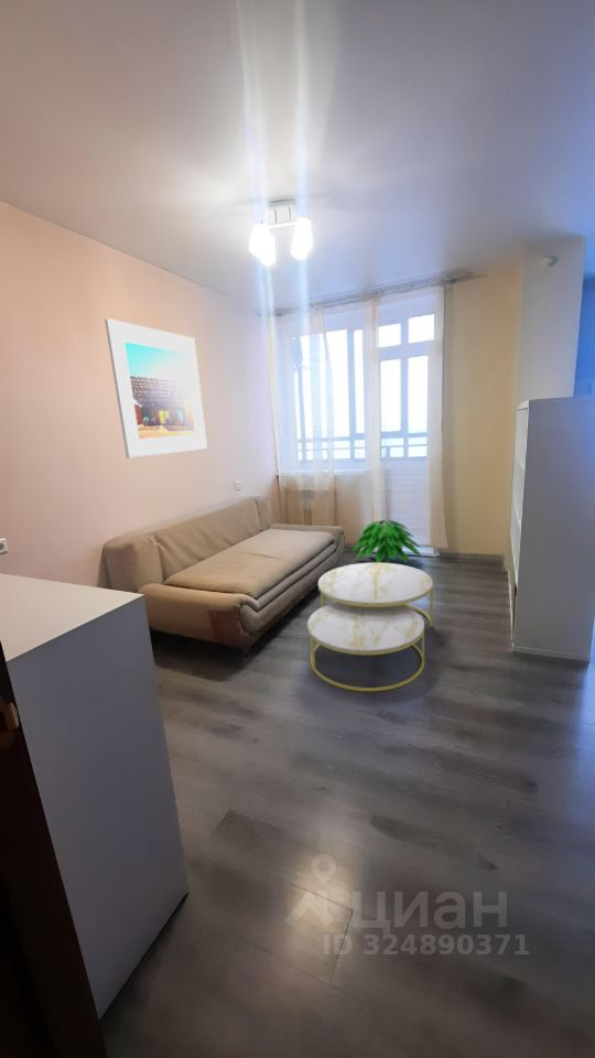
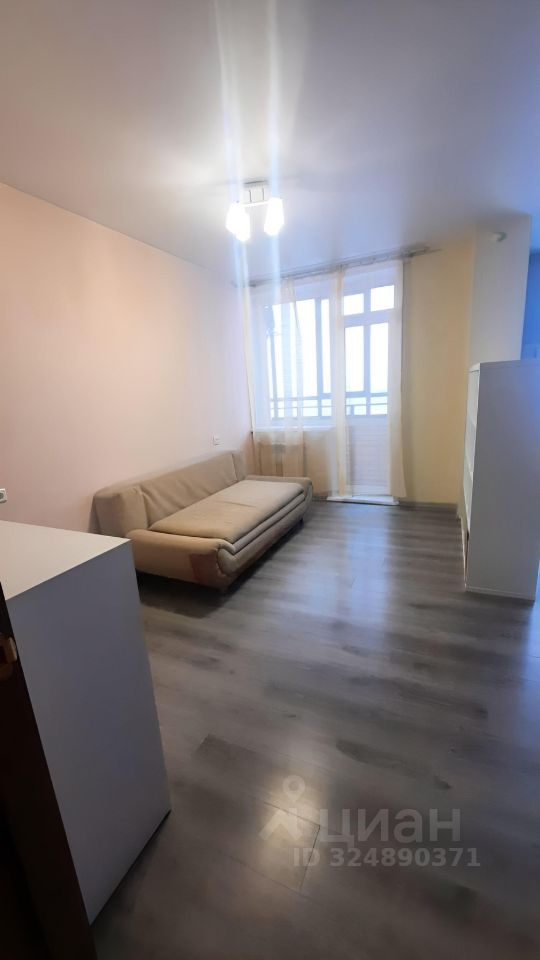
- indoor plant [350,519,423,564]
- coffee table [306,562,434,692]
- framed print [104,317,208,460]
